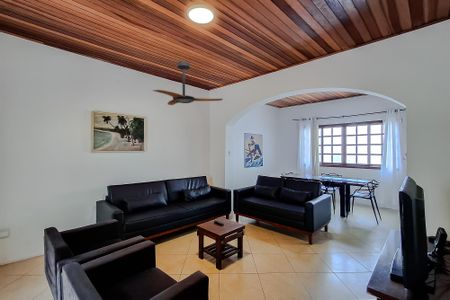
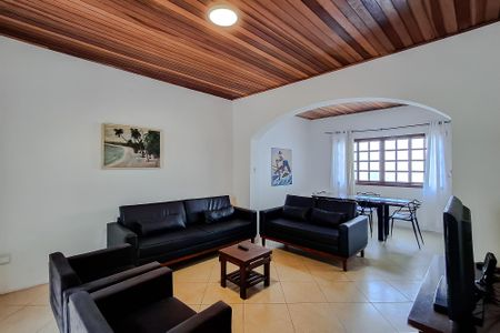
- ceiling fan [152,60,223,106]
